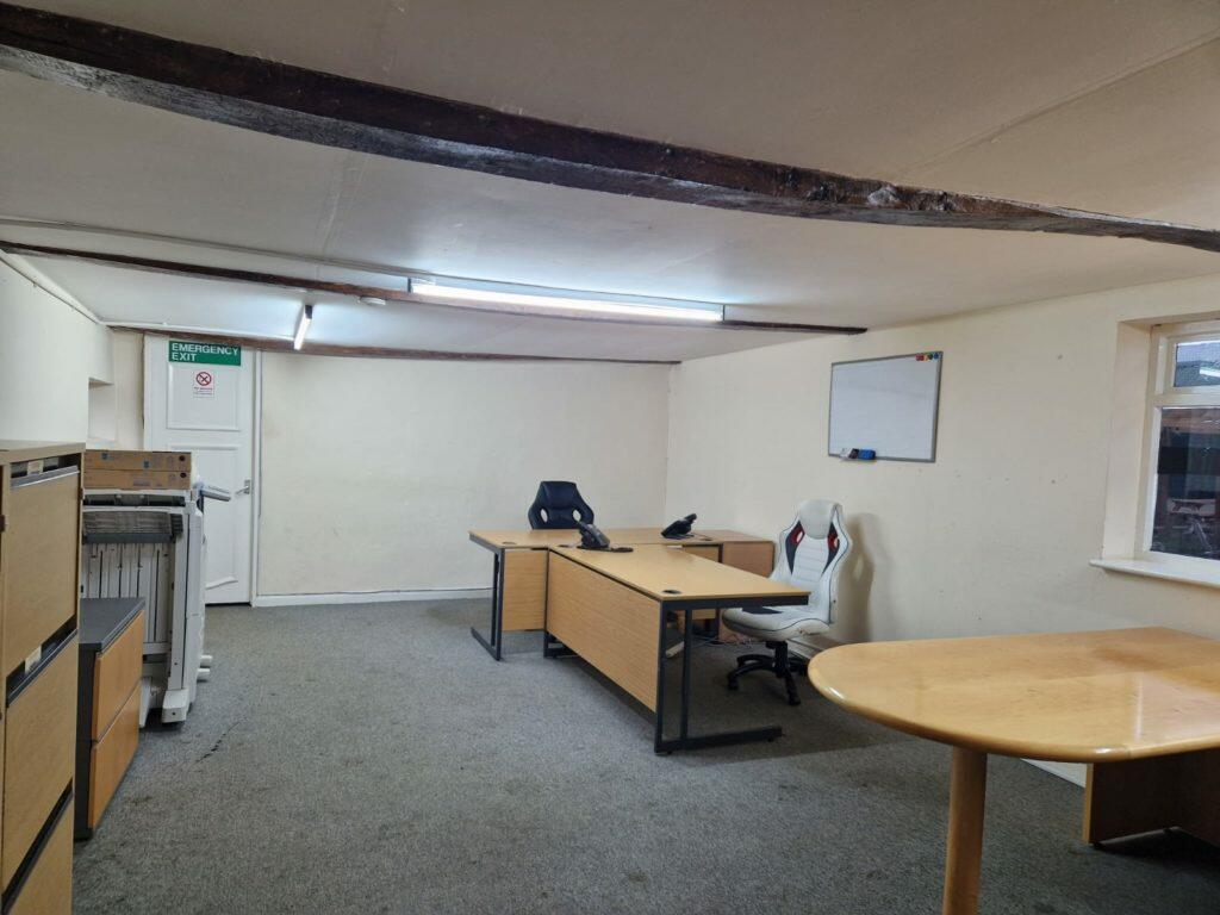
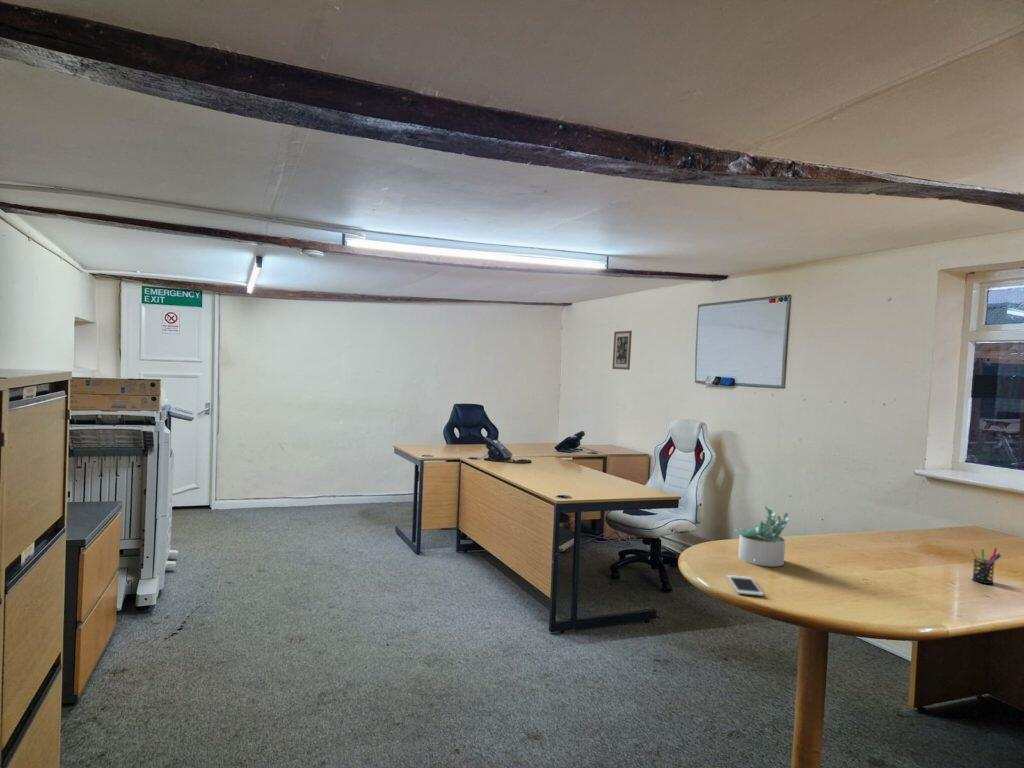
+ wall art [611,330,633,371]
+ pen holder [969,547,1002,585]
+ succulent plant [734,505,790,568]
+ cell phone [726,574,765,597]
